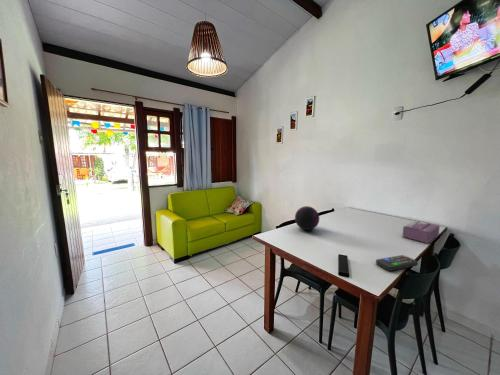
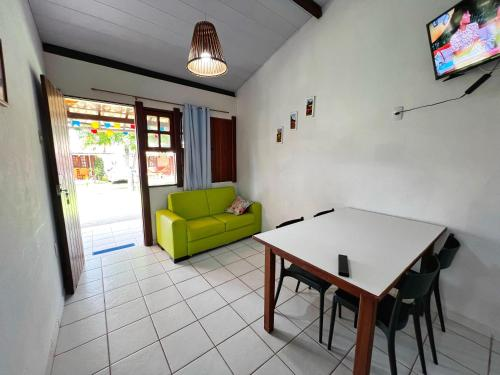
- decorative orb [294,205,320,231]
- tissue box [401,219,441,244]
- remote control [375,254,419,272]
